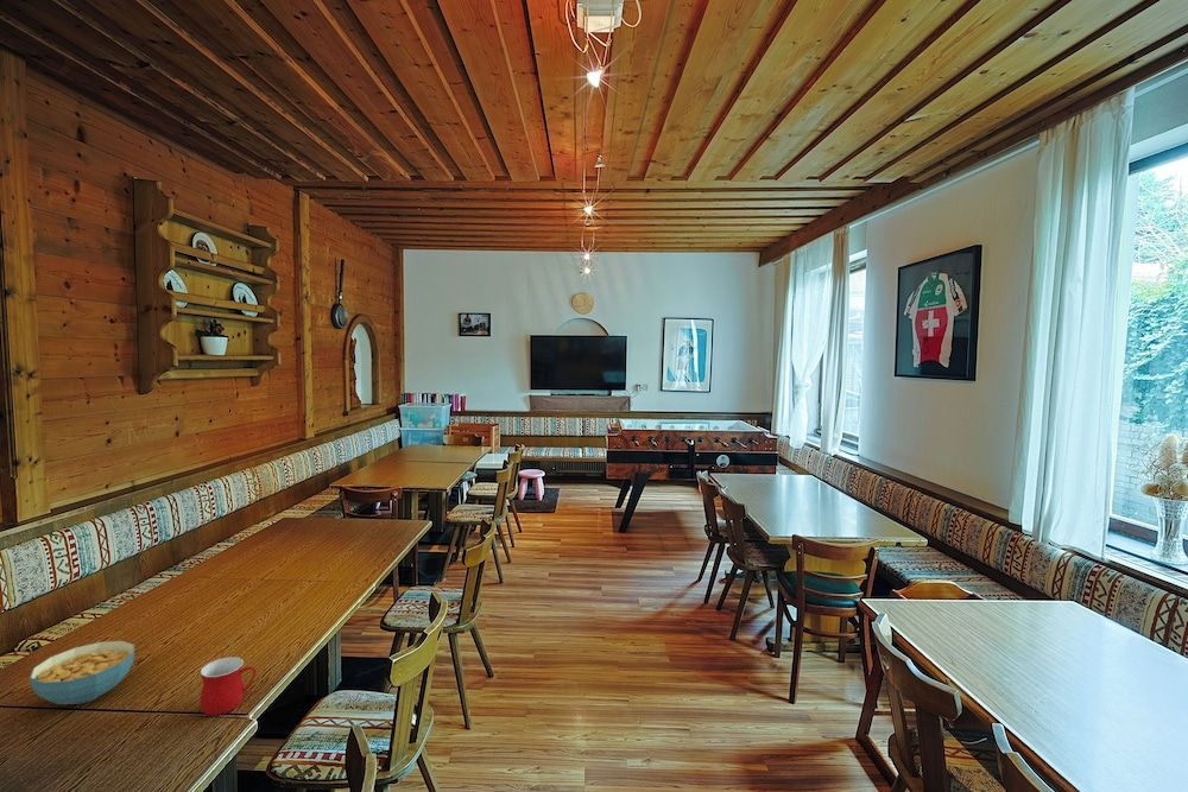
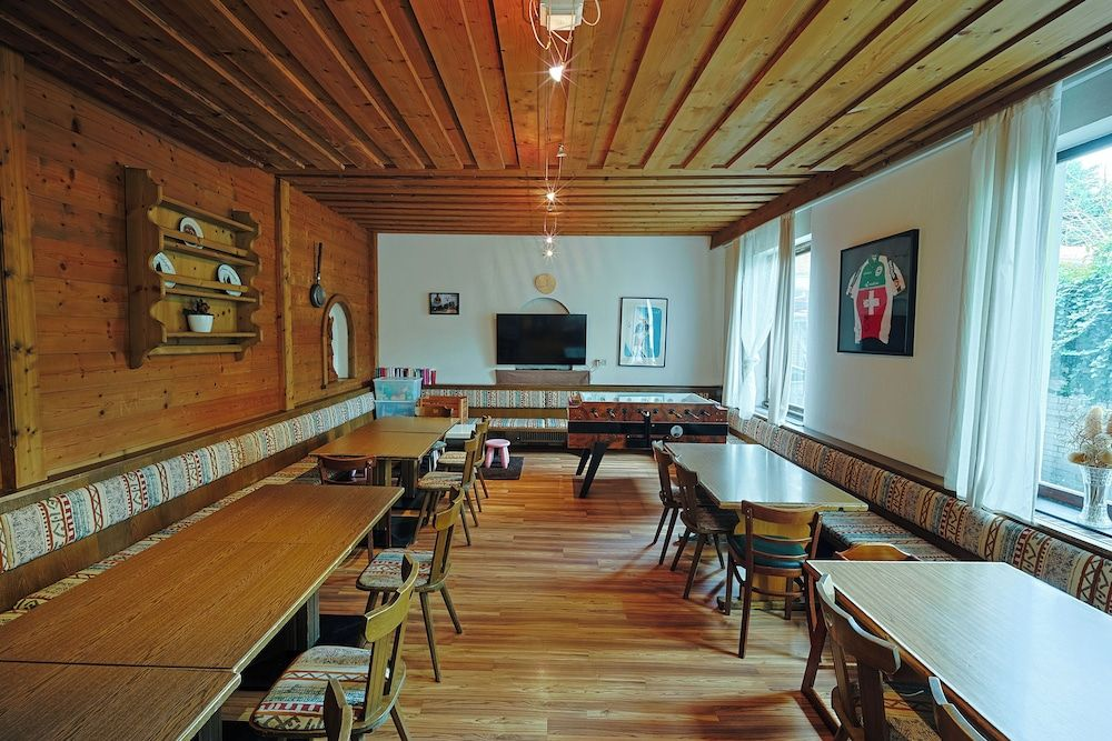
- mug [198,657,257,716]
- cereal bowl [29,640,135,705]
